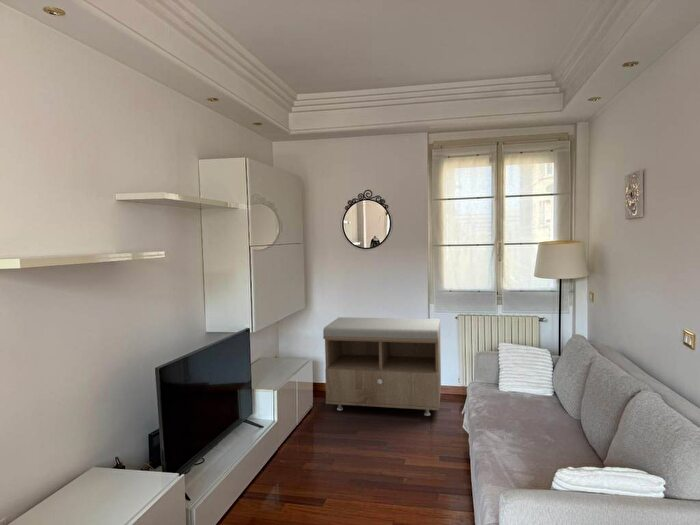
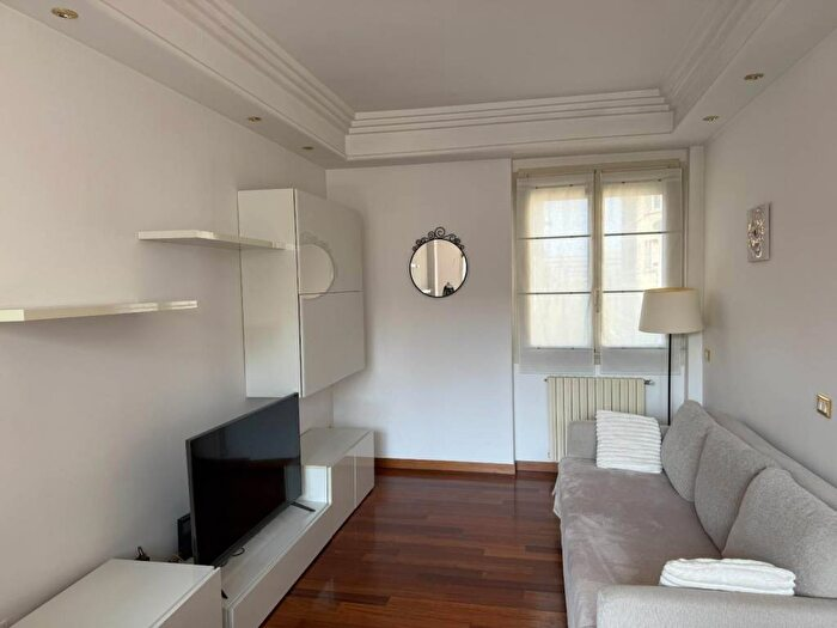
- storage bench [322,316,442,417]
